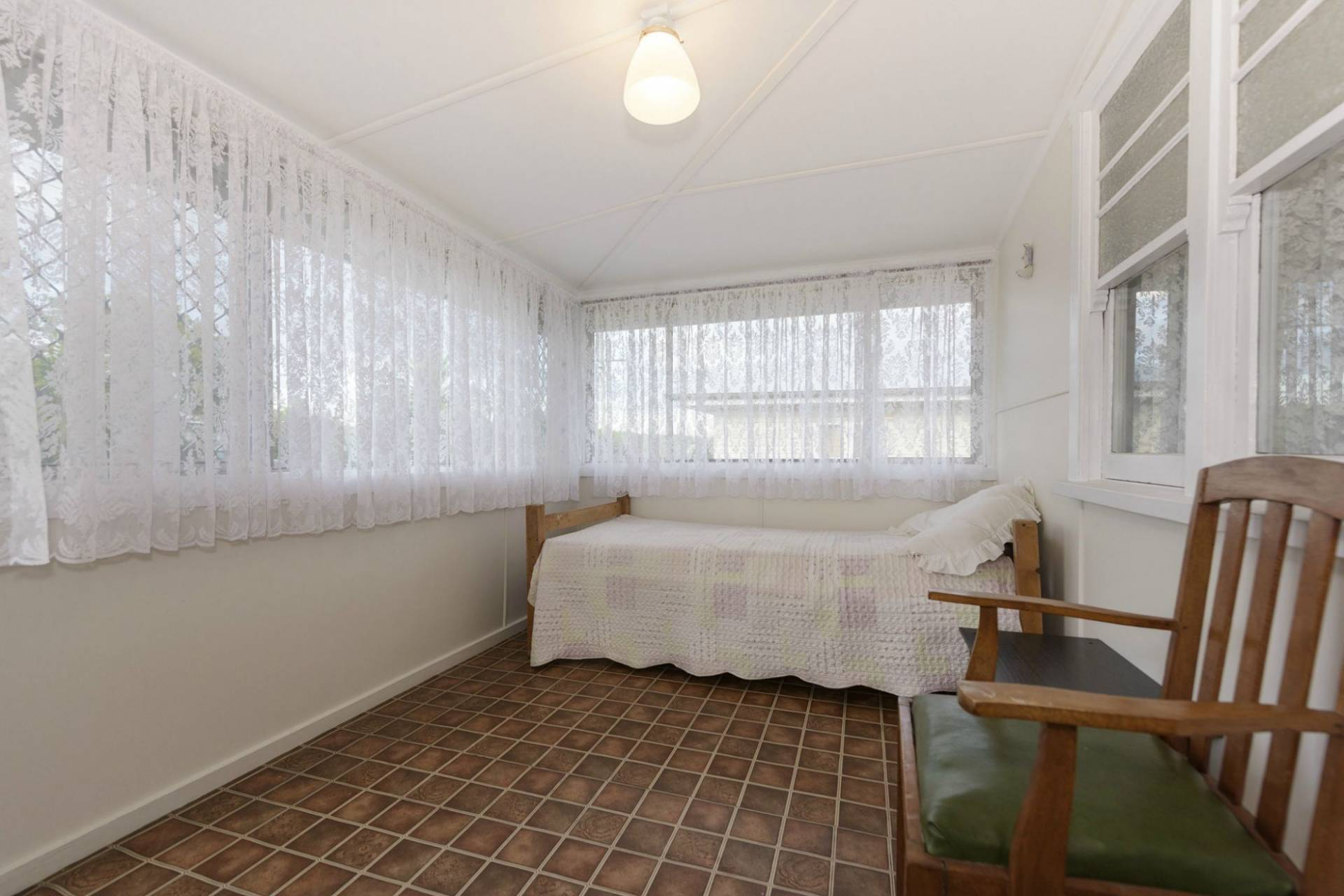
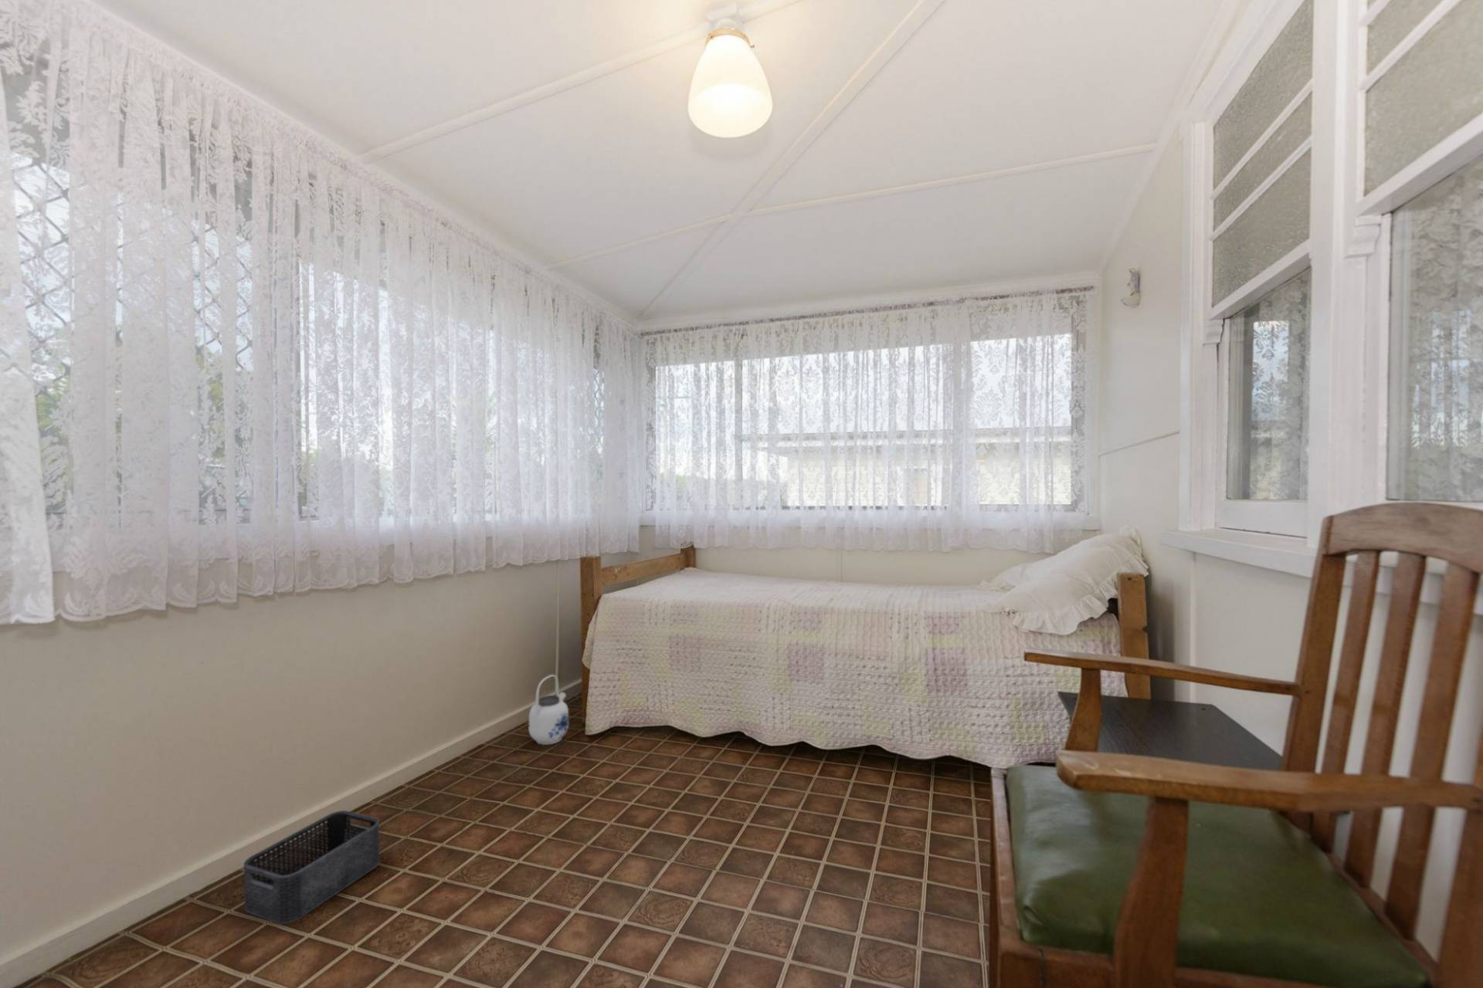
+ storage bin [243,809,381,925]
+ teapot [529,674,569,745]
